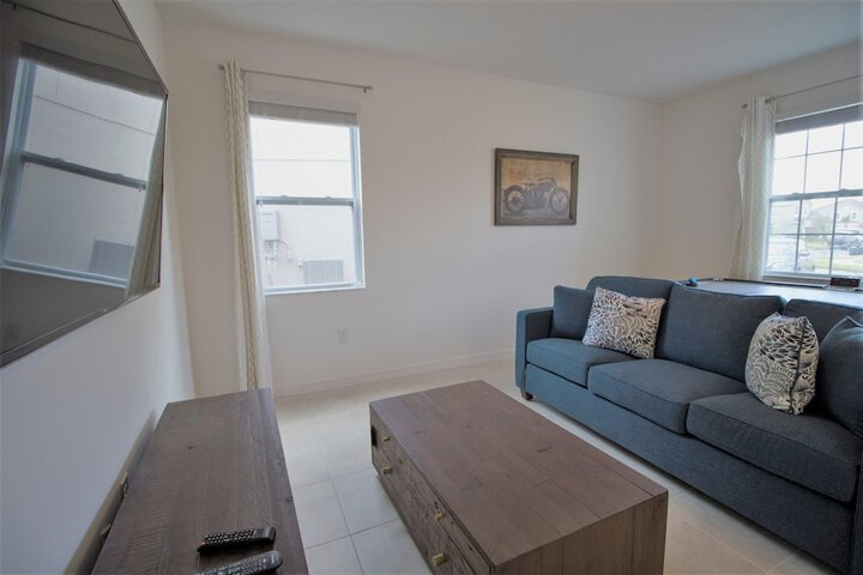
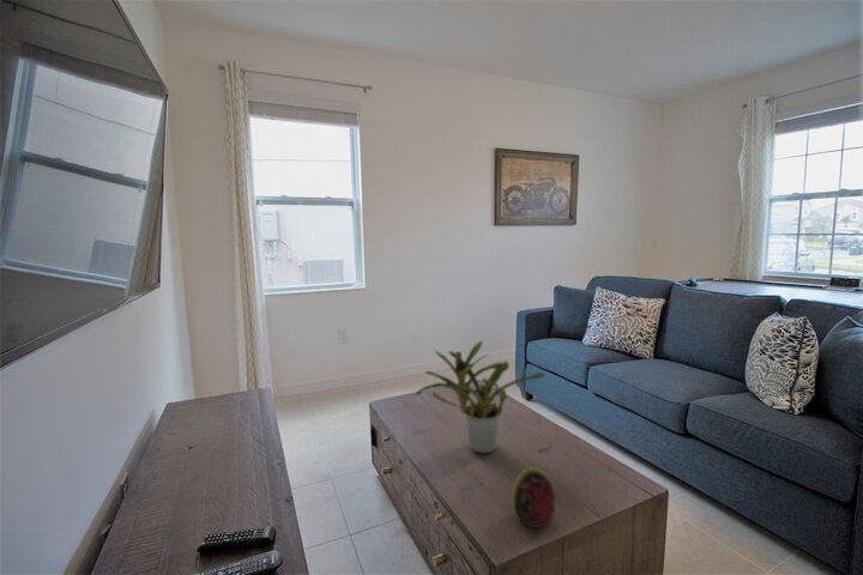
+ decorative egg [511,466,556,528]
+ potted plant [415,340,547,455]
